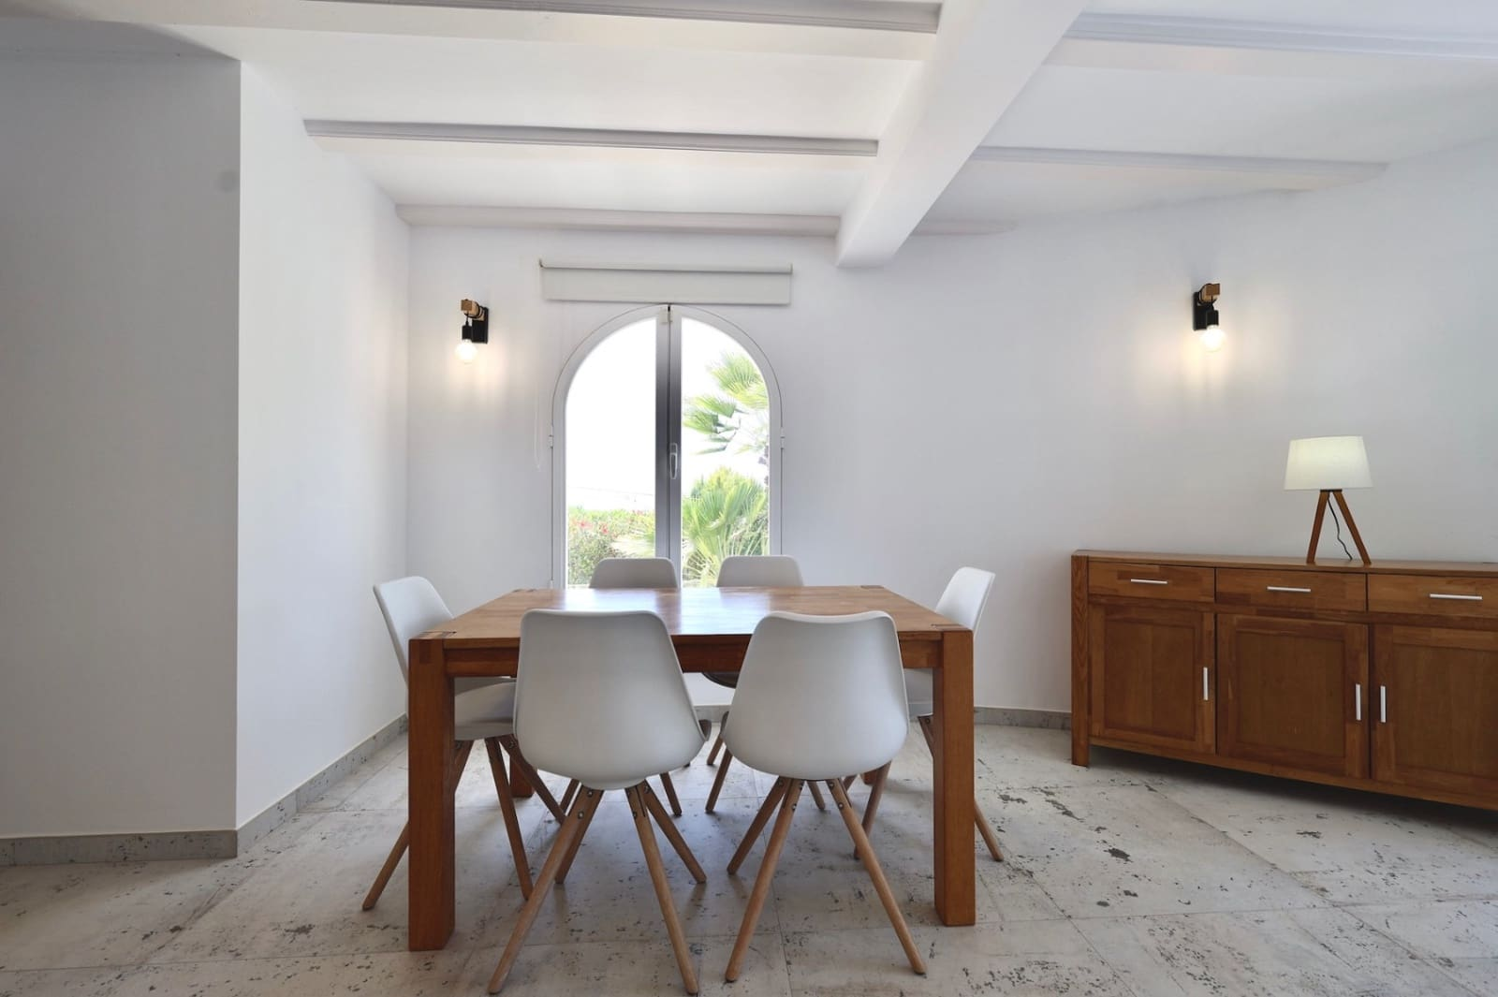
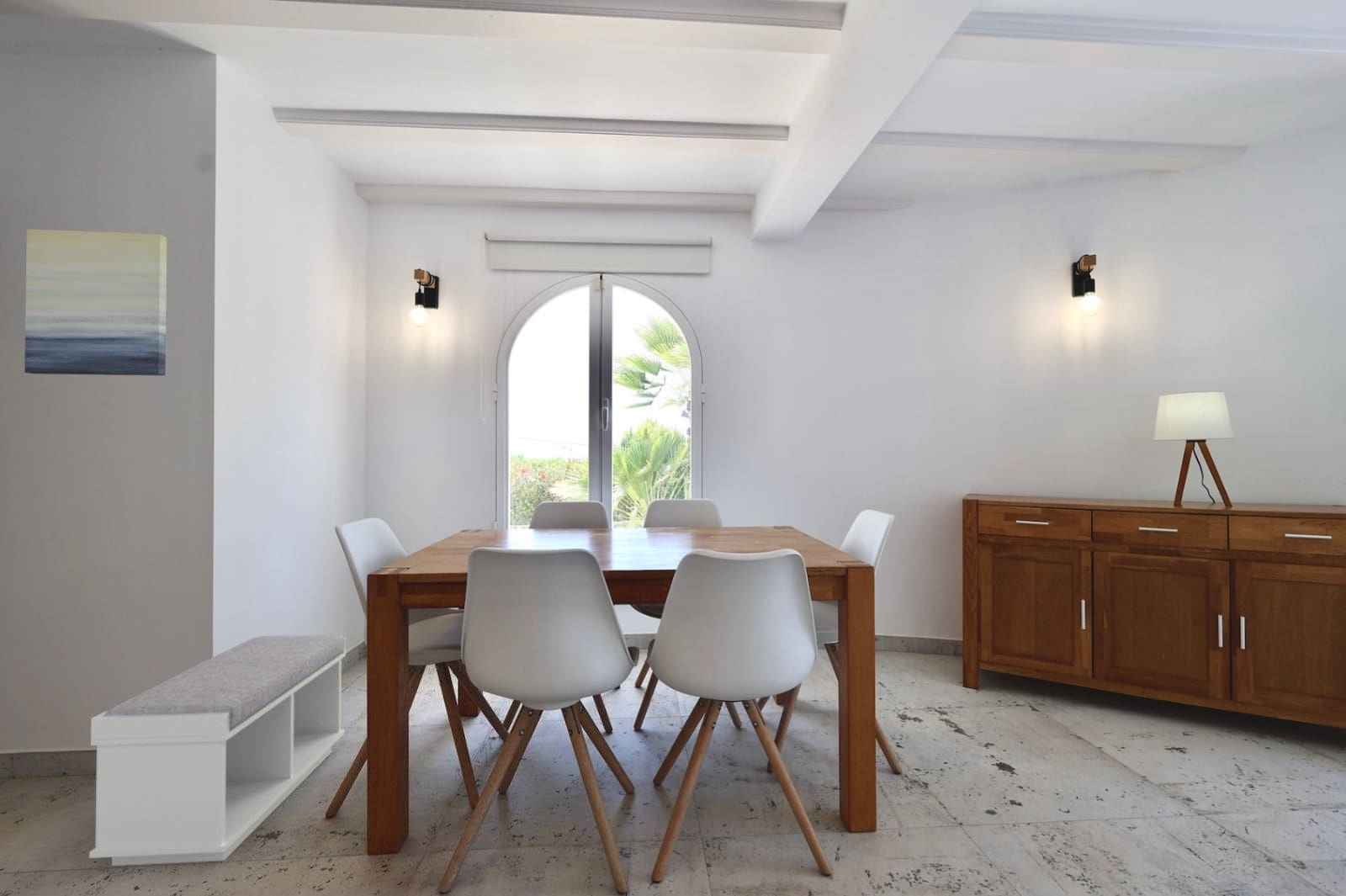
+ bench [88,634,347,867]
+ wall art [24,228,167,377]
